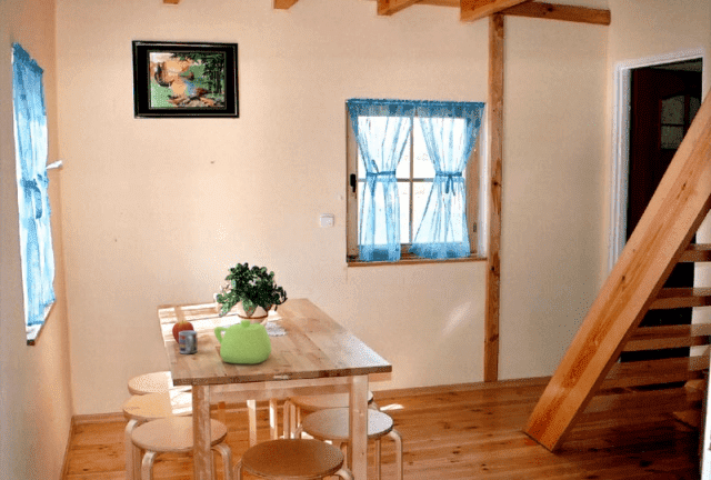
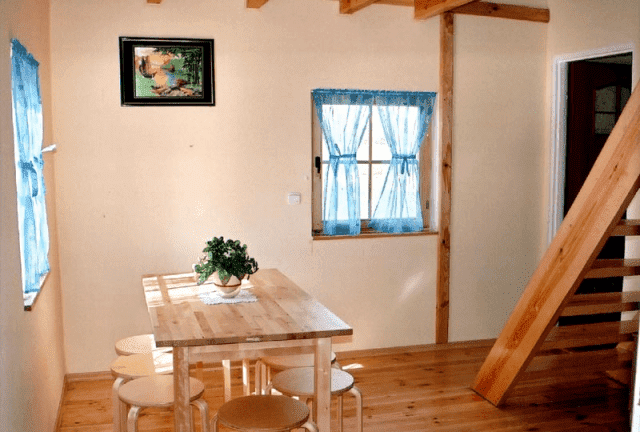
- cup [178,330,199,354]
- fruit [171,319,196,344]
- teapot [213,319,272,366]
